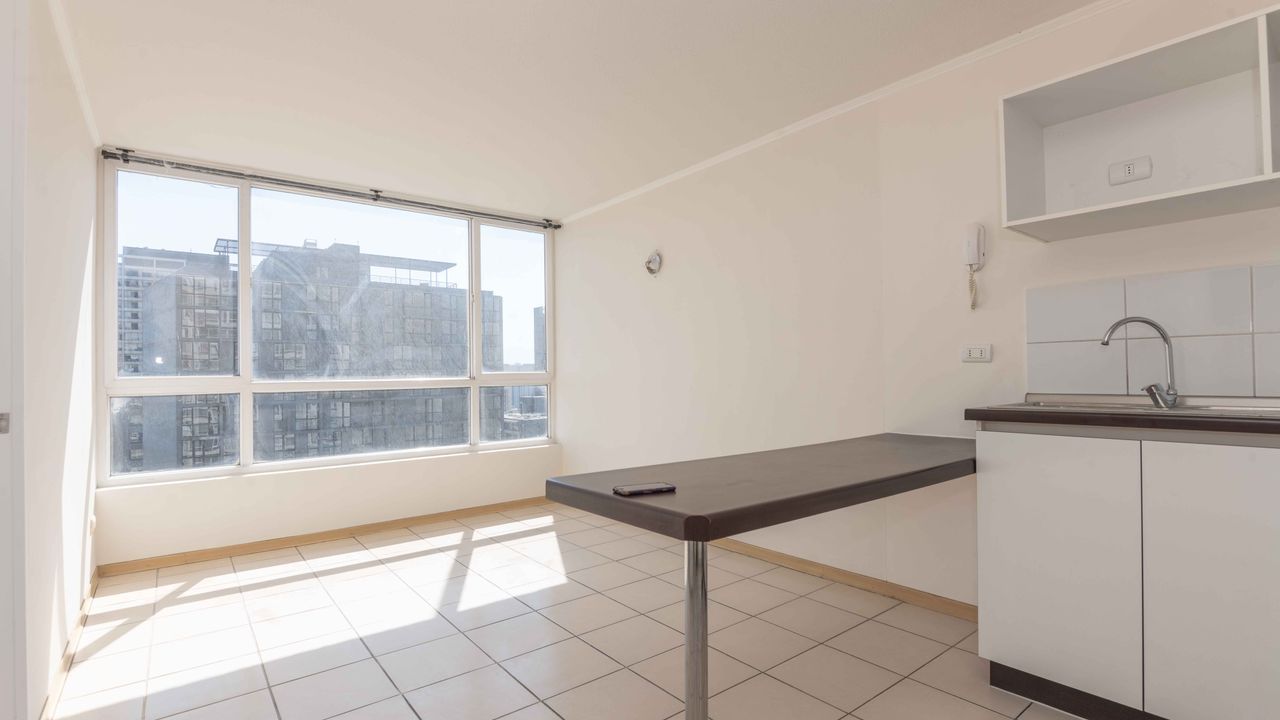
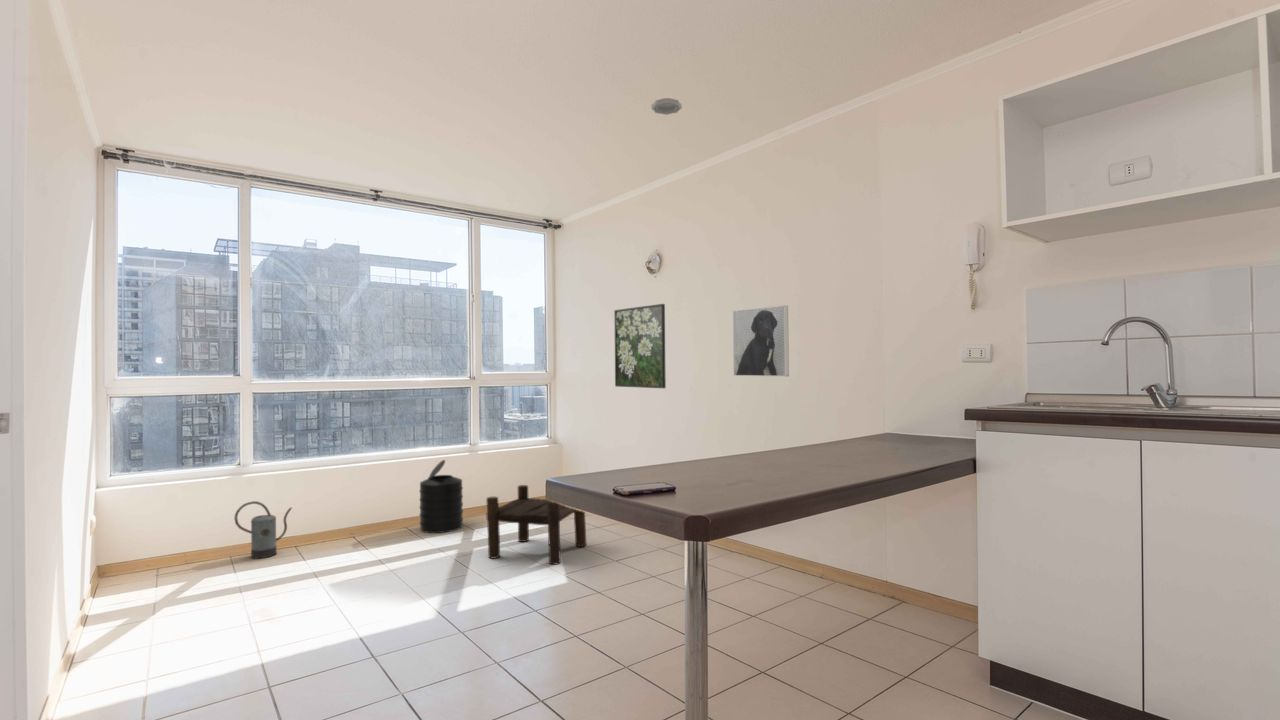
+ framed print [613,303,667,389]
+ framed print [732,304,790,377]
+ watering can [234,500,293,560]
+ smoke detector [651,97,683,116]
+ stool [485,484,588,566]
+ trash can [418,459,464,534]
